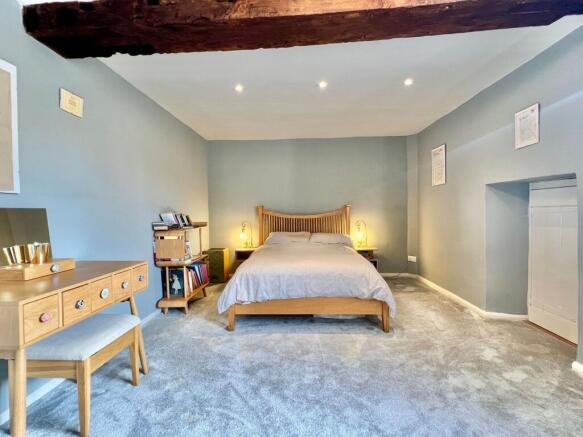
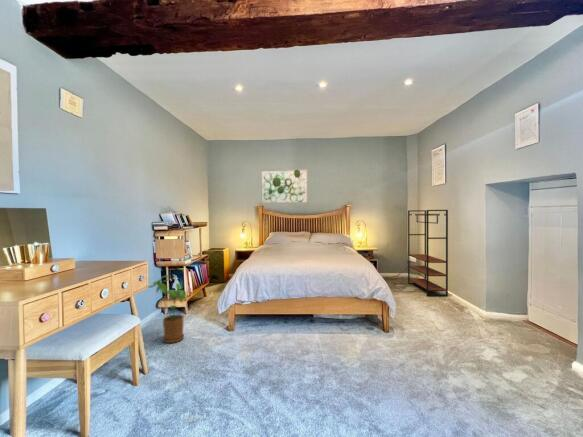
+ wall art [260,168,309,204]
+ bookshelf [407,209,449,297]
+ house plant [147,274,187,344]
